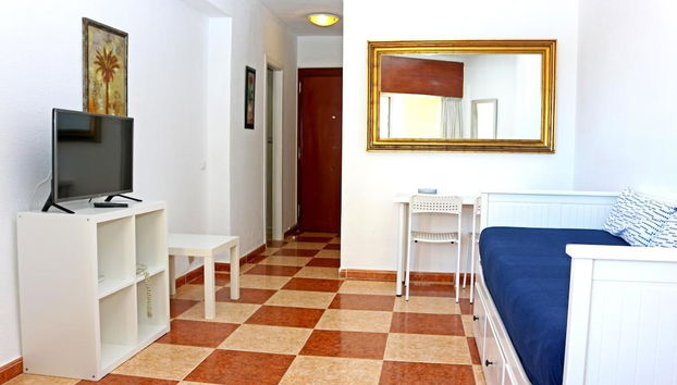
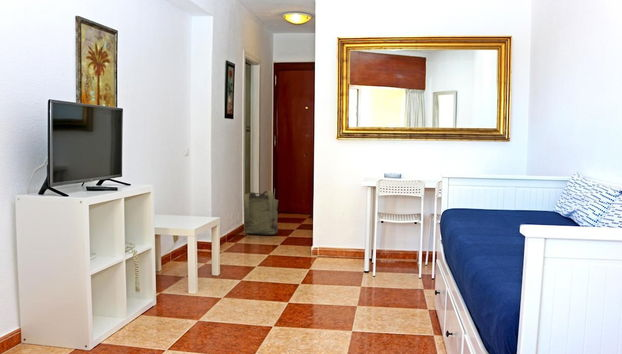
+ backpack [243,190,279,236]
